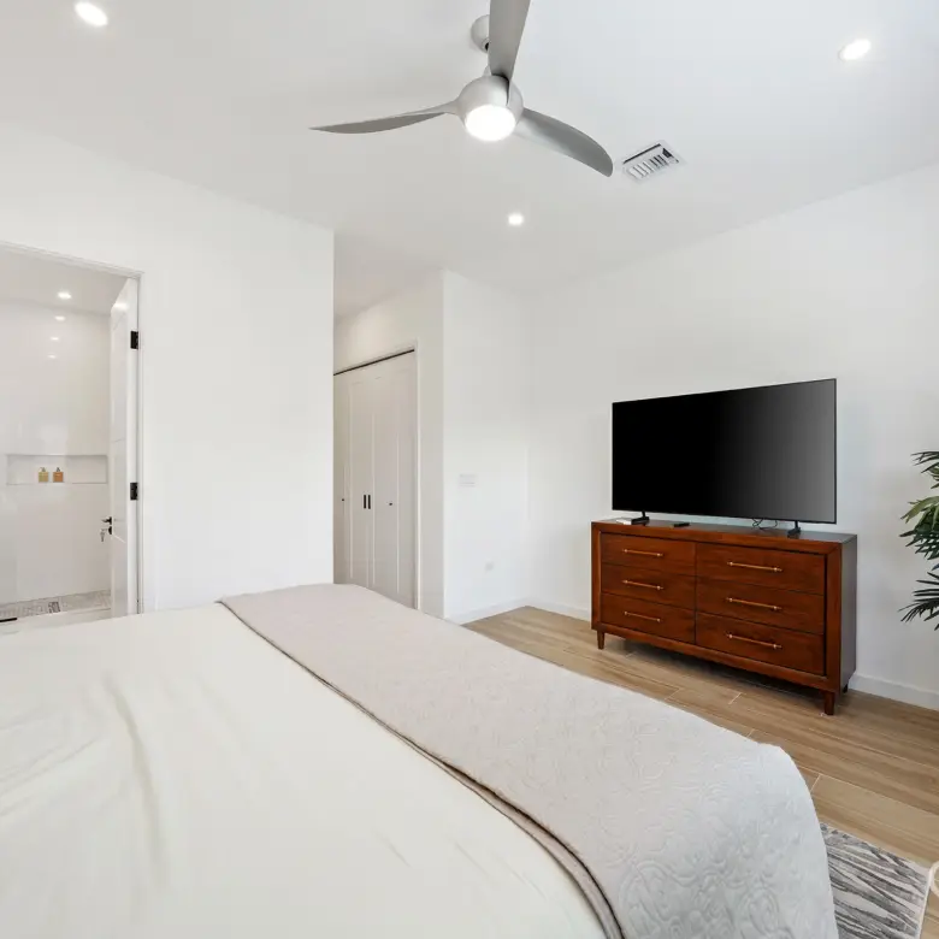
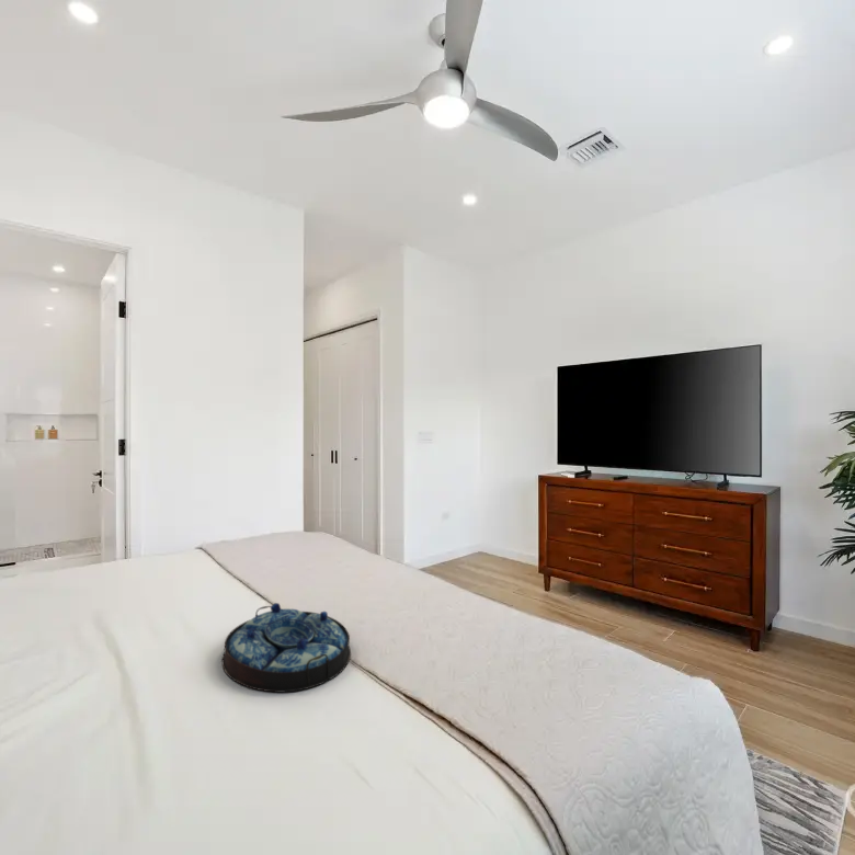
+ serving tray [220,602,352,694]
